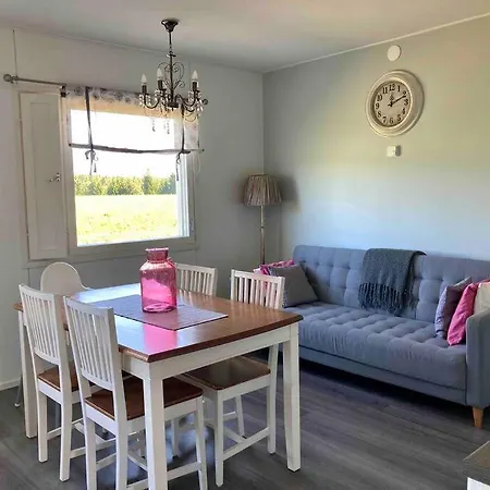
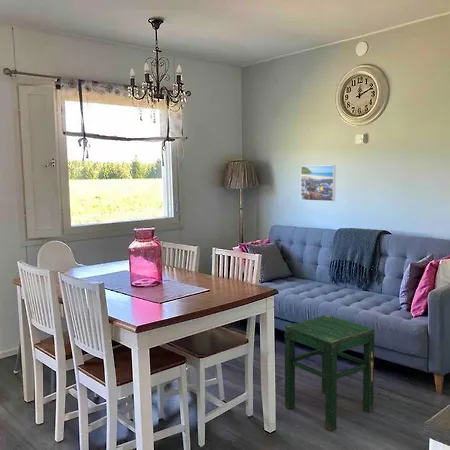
+ stool [284,314,376,432]
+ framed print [300,164,336,202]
